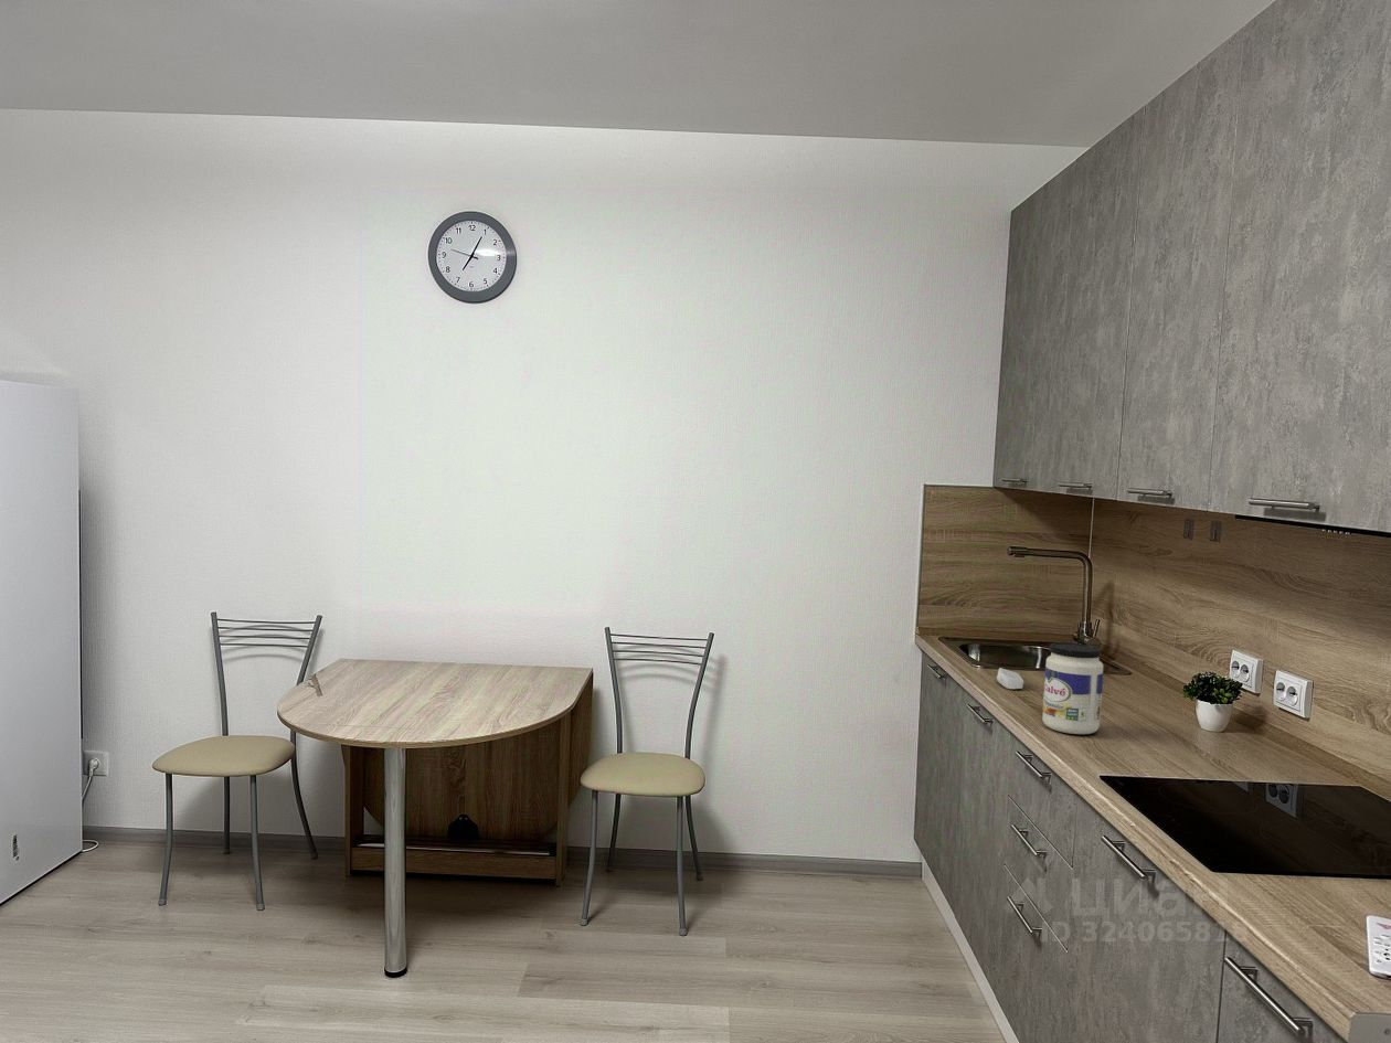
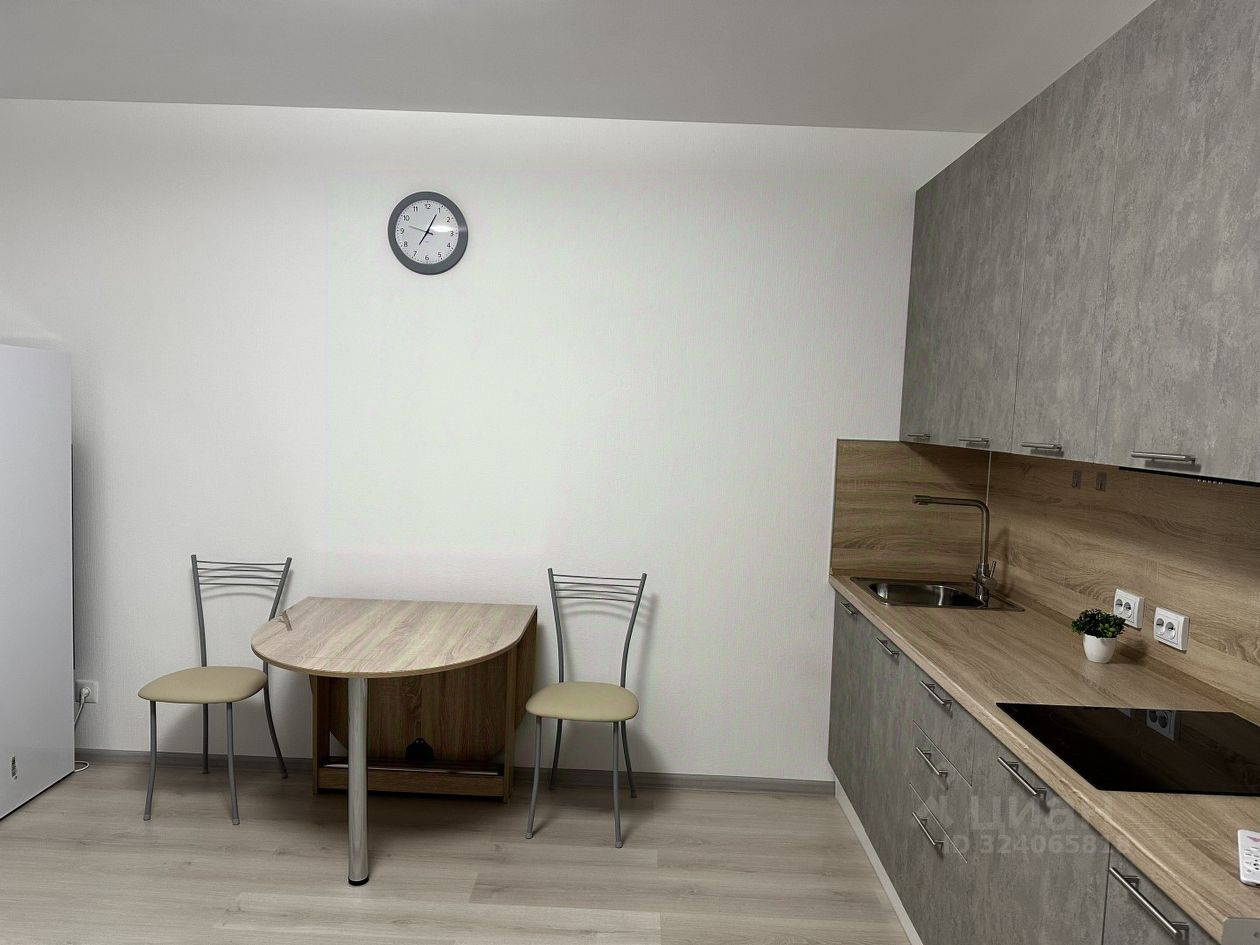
- jar [1041,641,1104,735]
- soap bar [996,667,1024,690]
